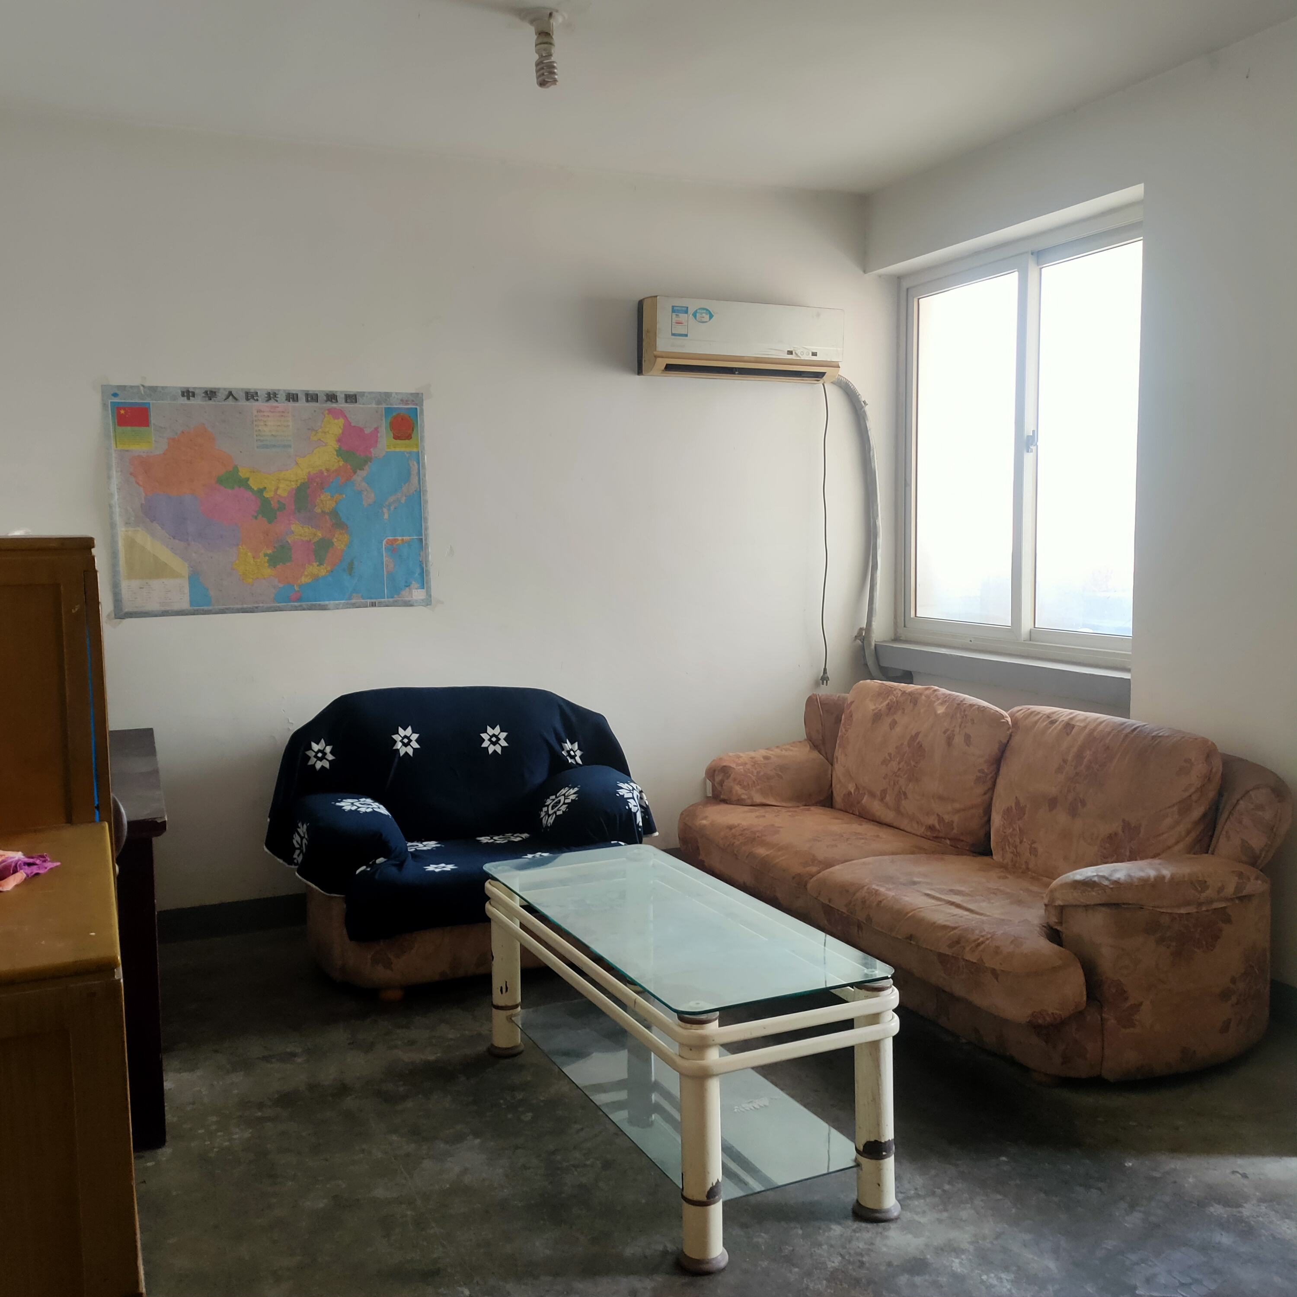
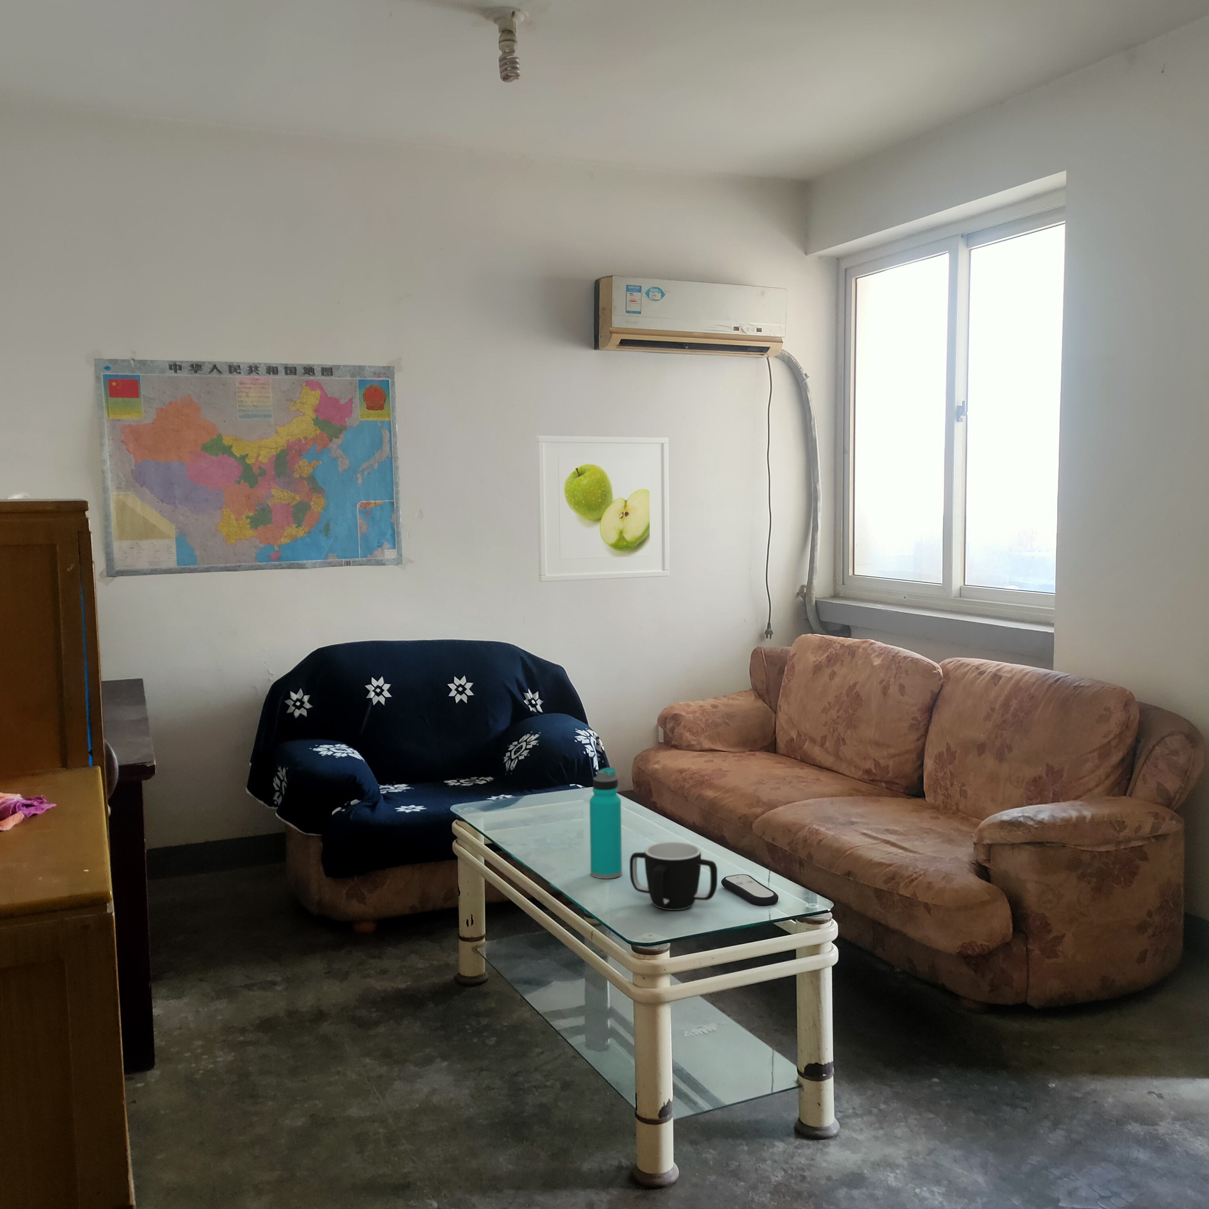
+ water bottle [589,767,622,879]
+ mug [629,841,717,911]
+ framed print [536,435,670,582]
+ remote control [721,874,779,907]
